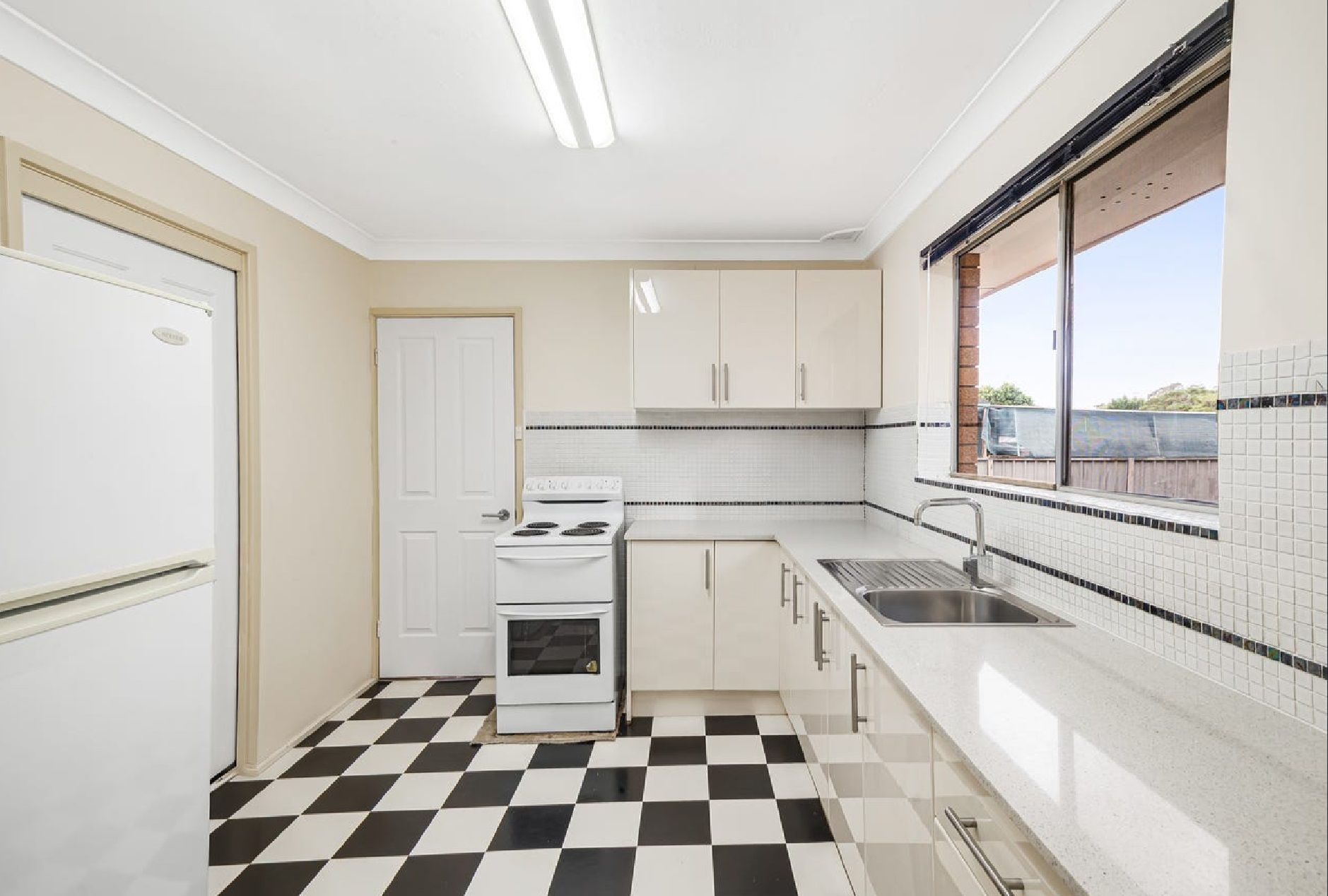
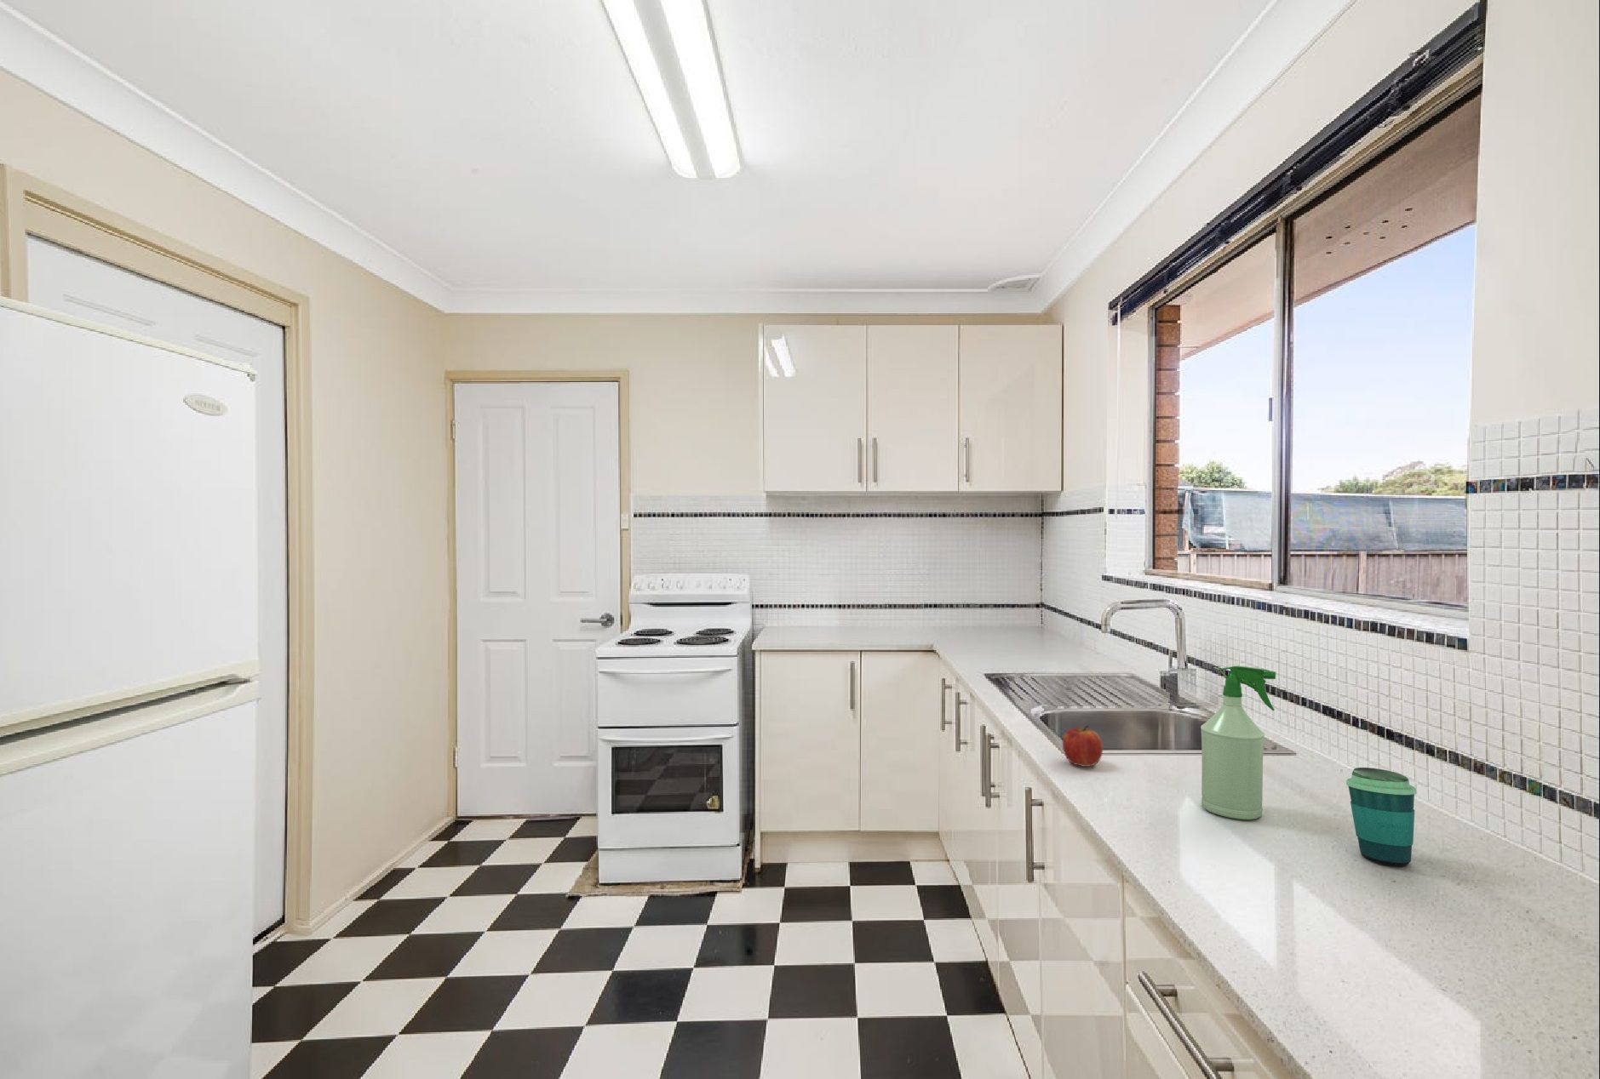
+ fruit [1061,725,1104,767]
+ cup [1346,767,1417,867]
+ spray bottle [1200,665,1276,820]
